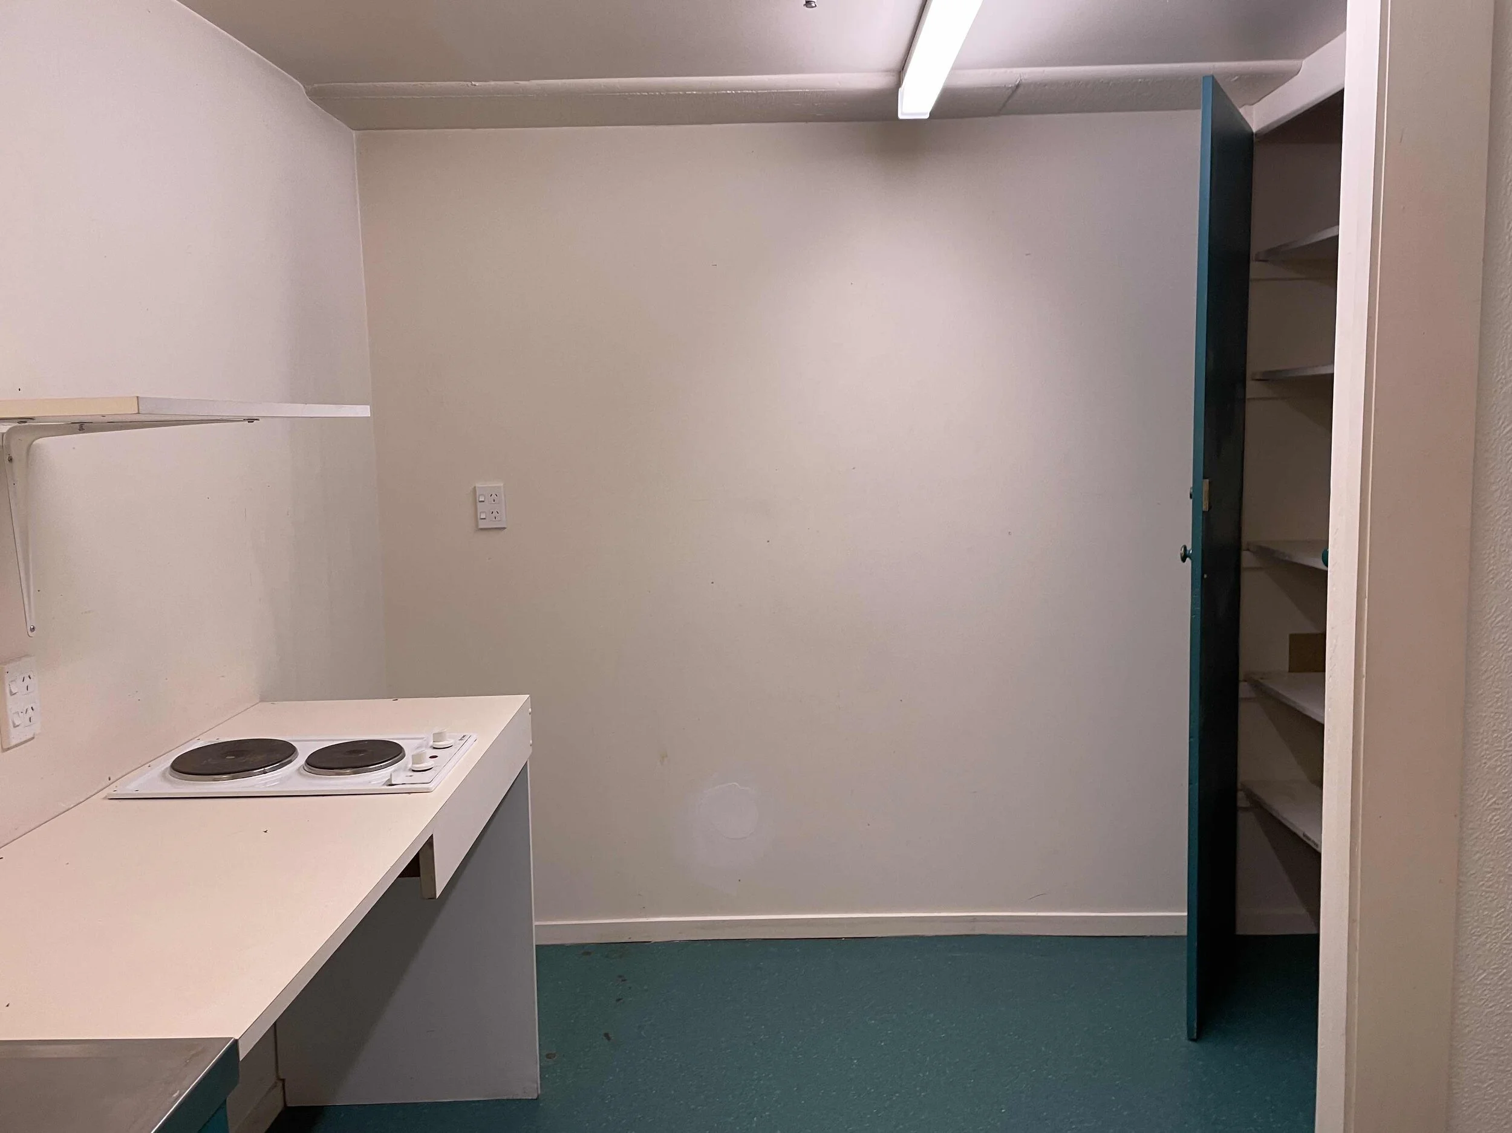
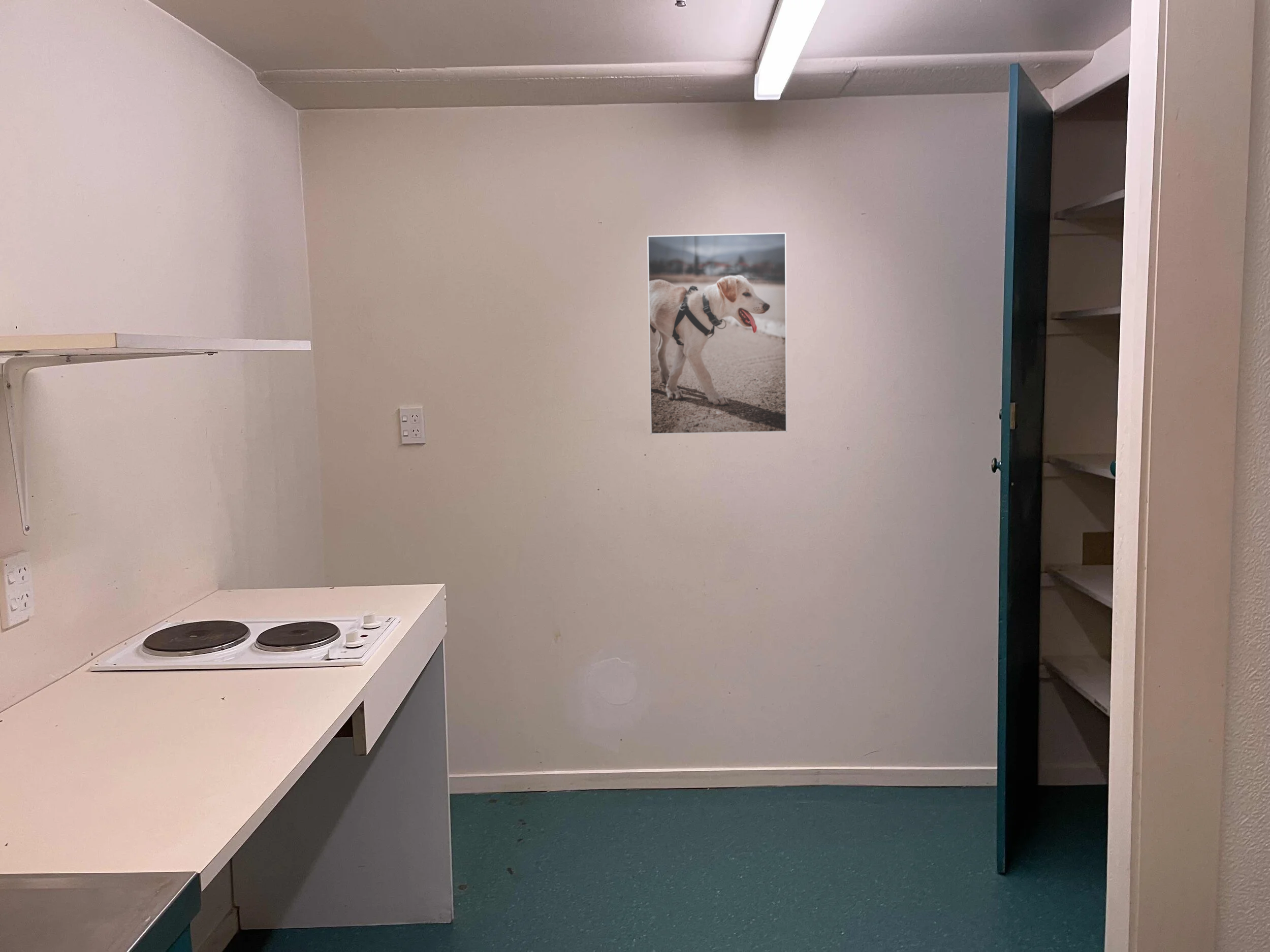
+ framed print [647,232,788,435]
